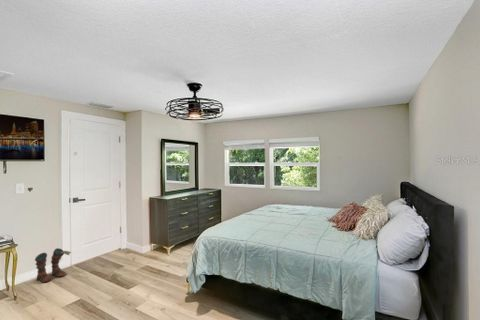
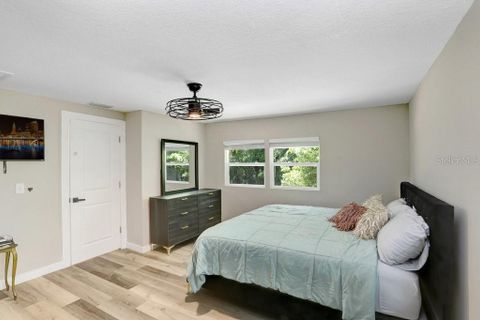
- boots [34,247,73,284]
